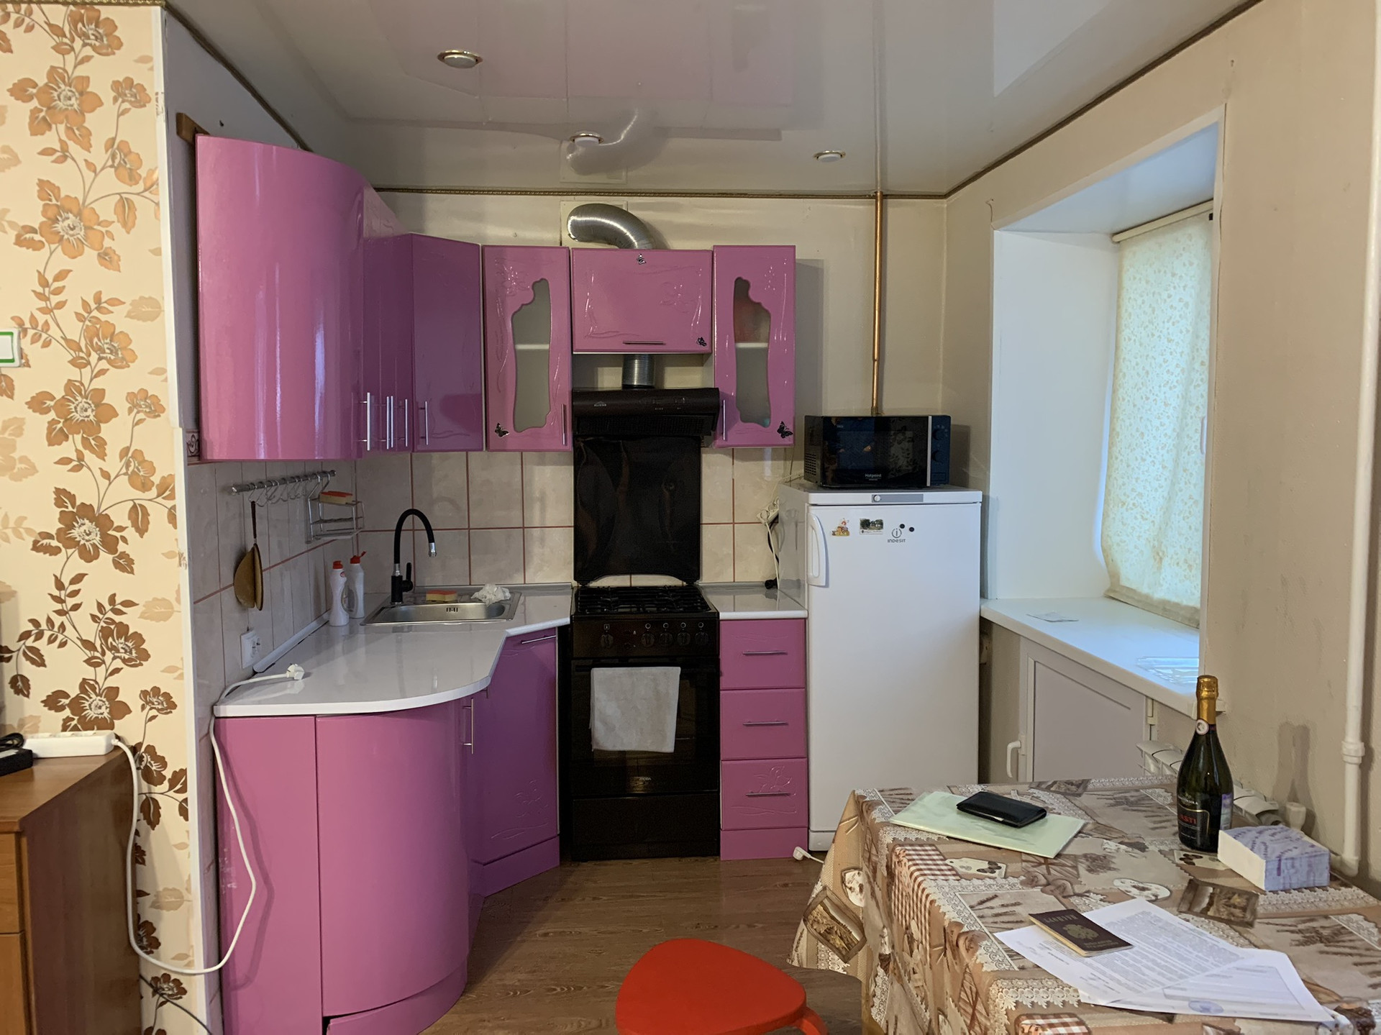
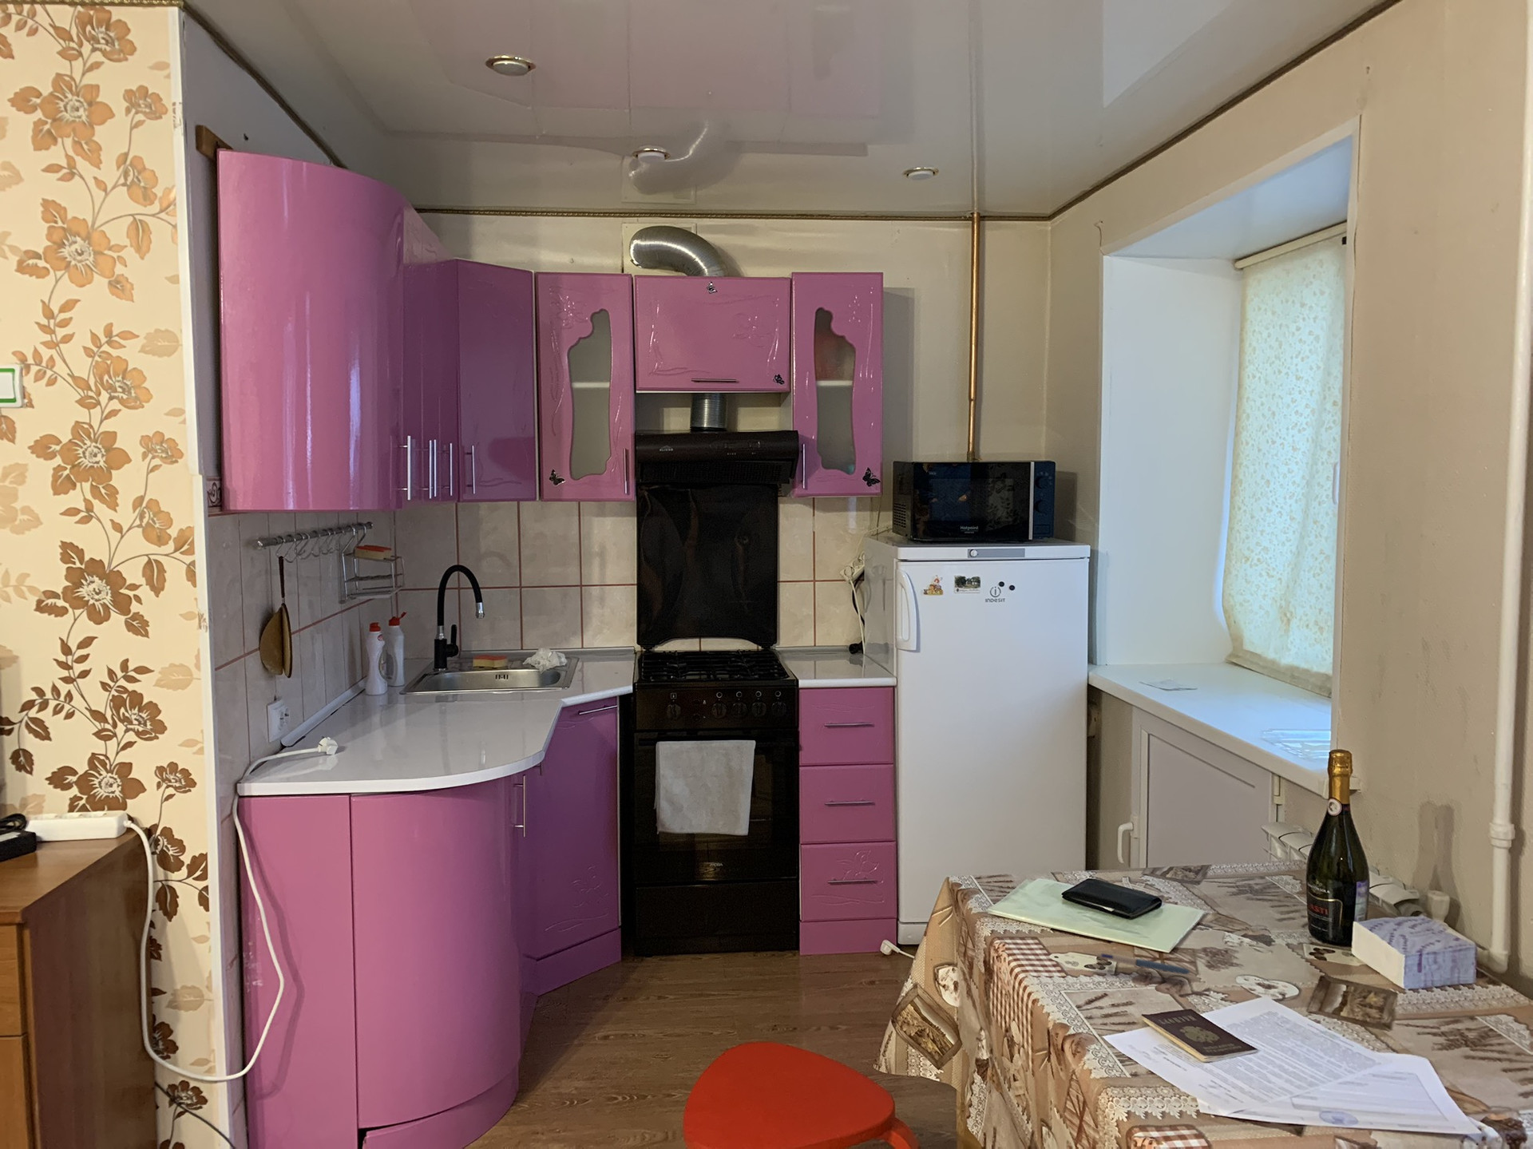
+ pen [1096,952,1193,975]
